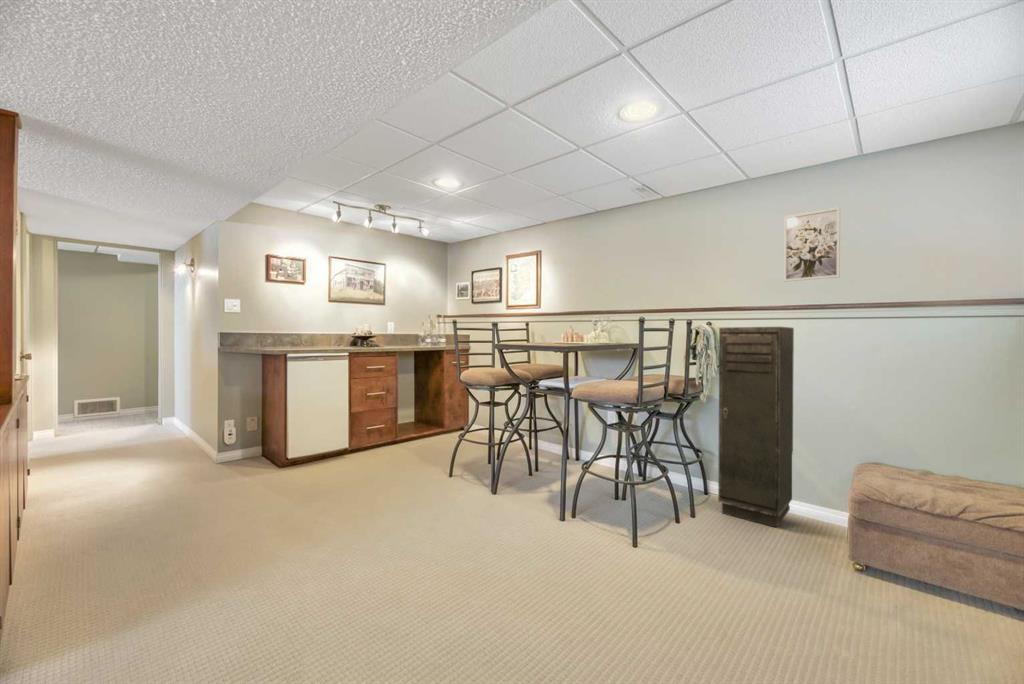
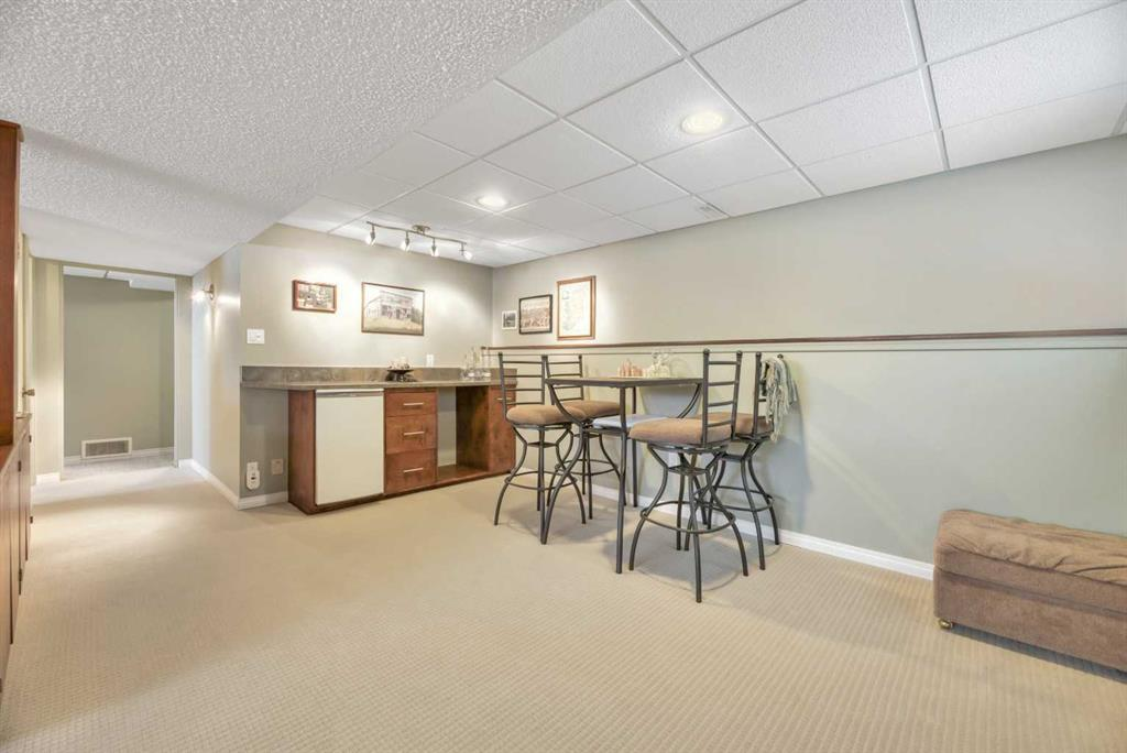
- storage cabinet [717,326,795,529]
- wall art [783,206,841,283]
